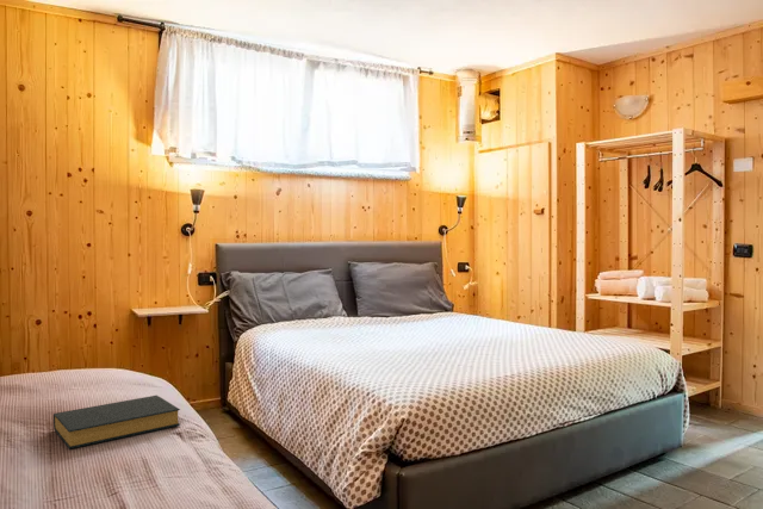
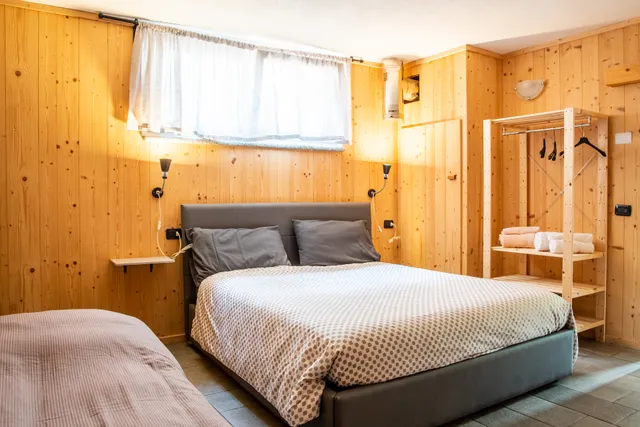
- hardback book [52,395,181,449]
